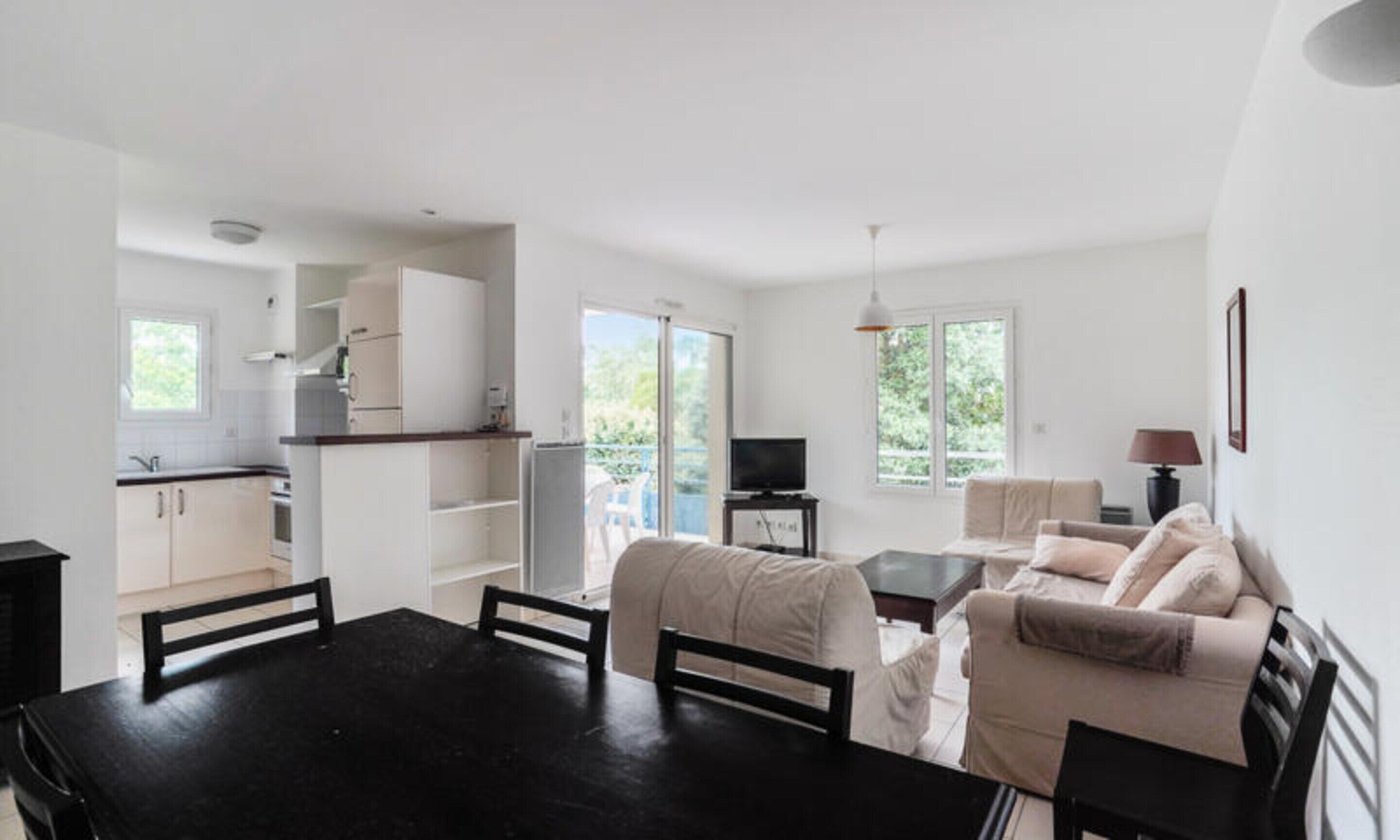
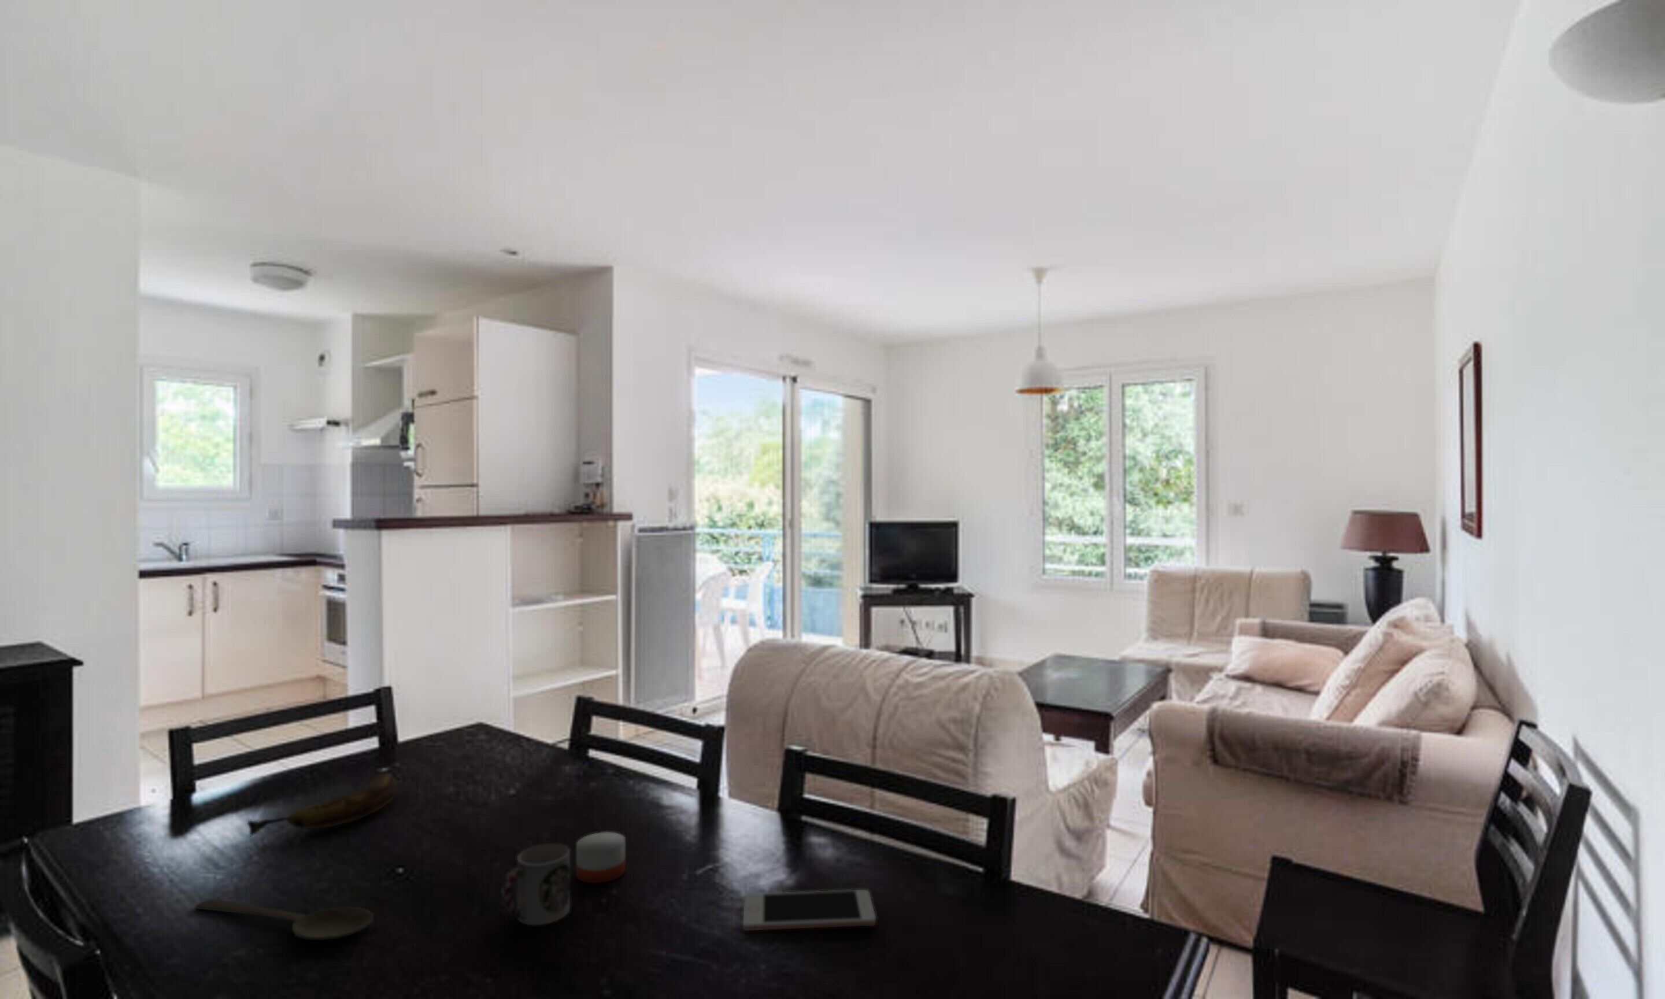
+ candle [576,827,626,884]
+ cell phone [742,890,877,931]
+ cup [501,843,571,925]
+ banana [246,773,398,837]
+ wooden spoon [195,898,375,941]
